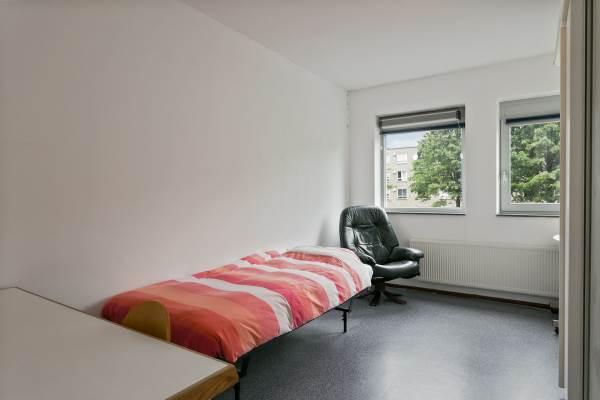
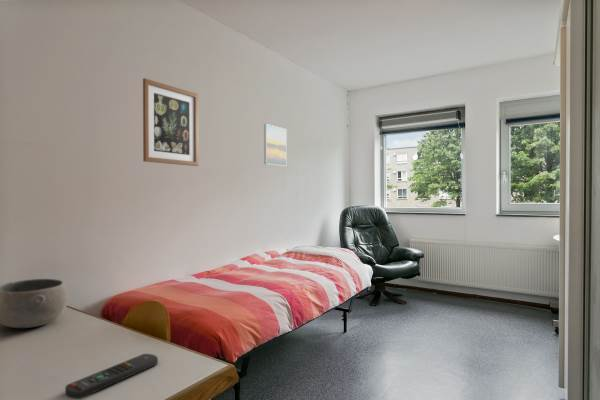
+ wall art [142,77,199,167]
+ remote control [64,353,159,400]
+ bowl [0,278,69,329]
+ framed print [263,123,288,167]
